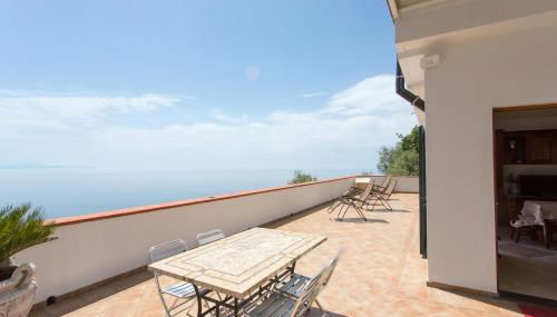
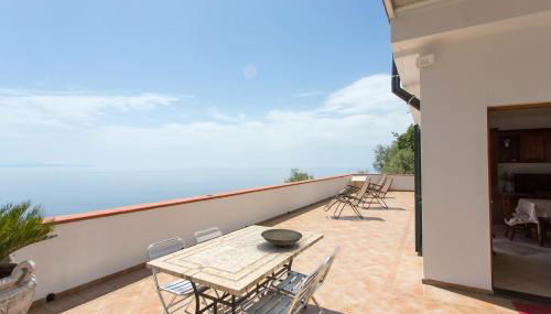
+ decorative bowl [260,228,304,248]
